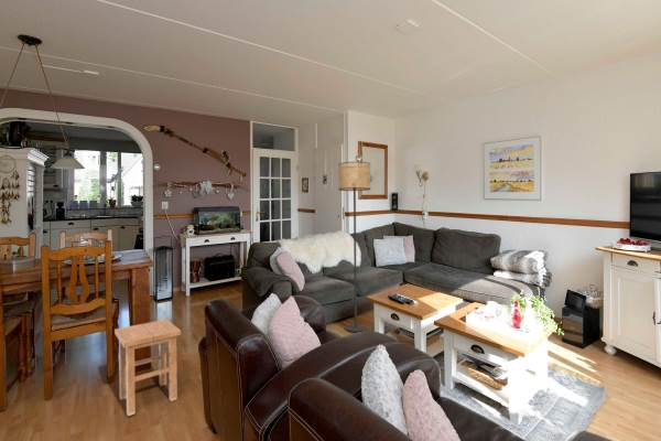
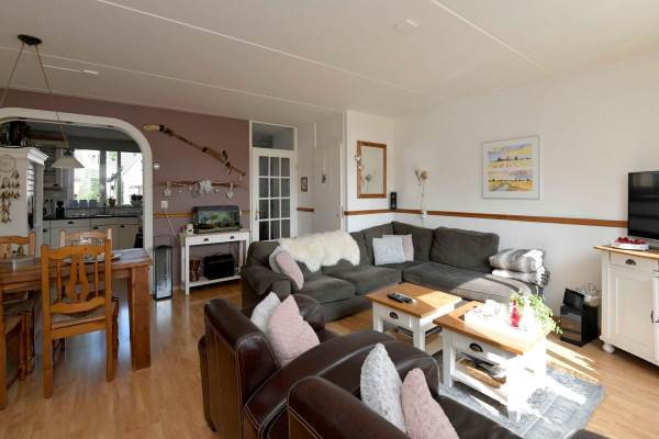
- floor lamp [337,161,371,333]
- stool [113,319,182,417]
